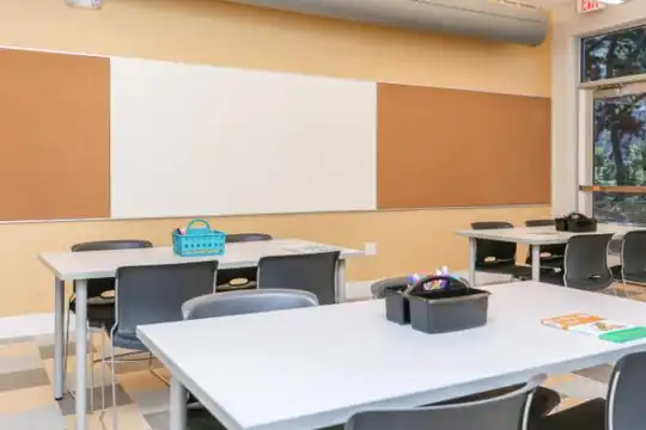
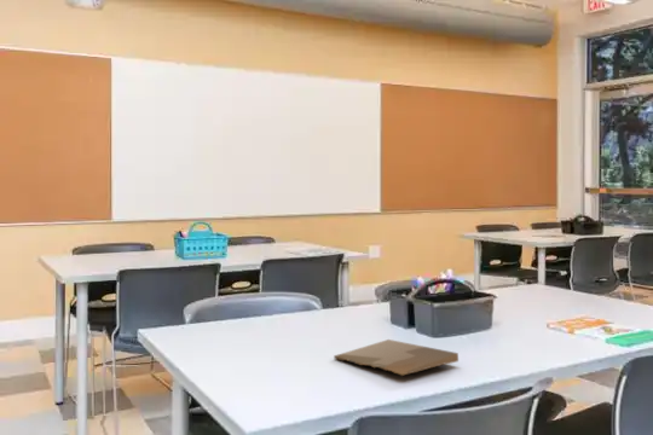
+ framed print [333,338,460,377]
